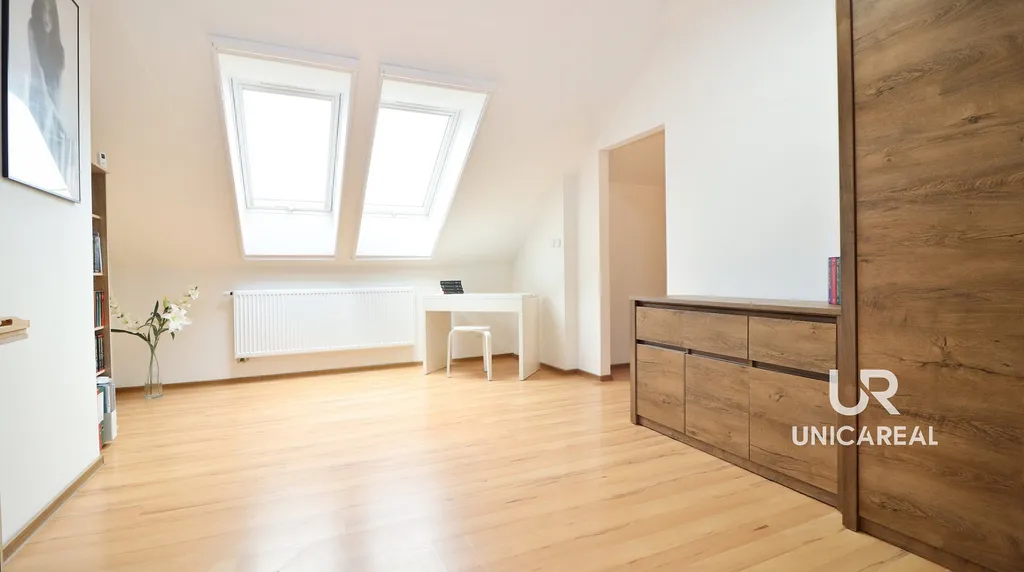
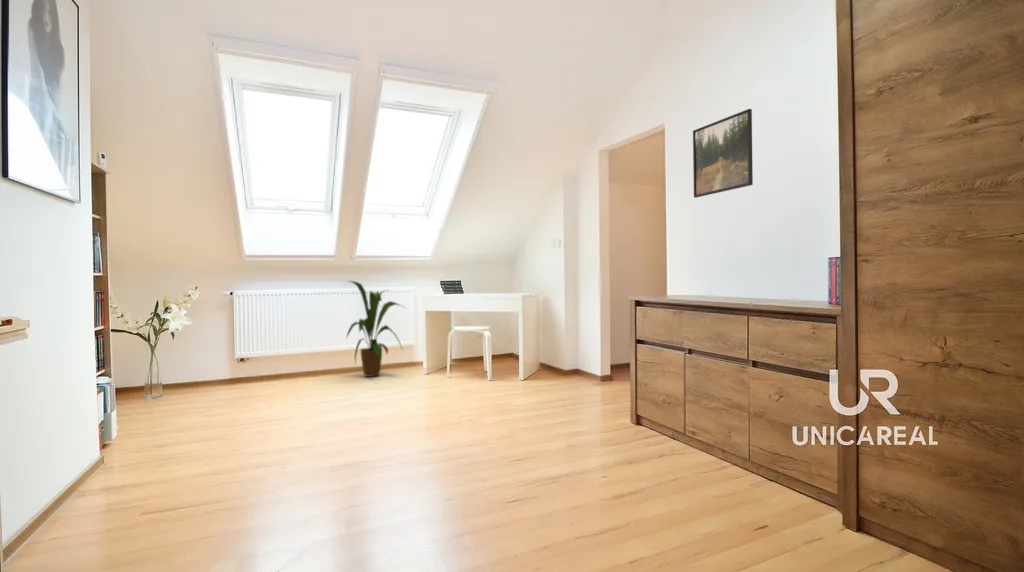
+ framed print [692,108,754,199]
+ house plant [345,280,407,378]
